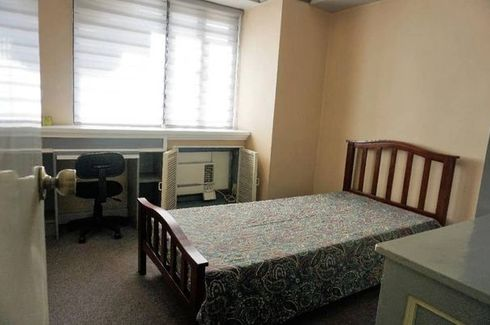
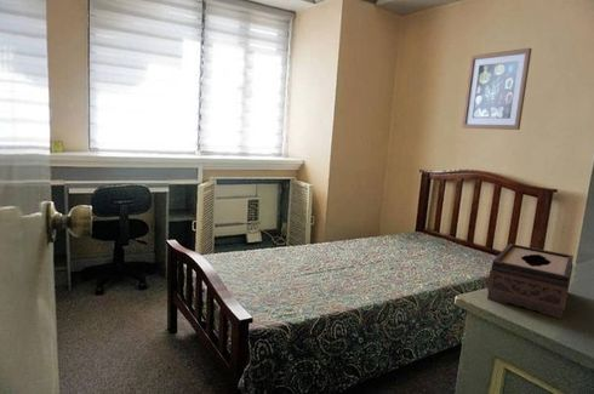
+ wall art [461,47,533,131]
+ tissue box [486,242,575,320]
